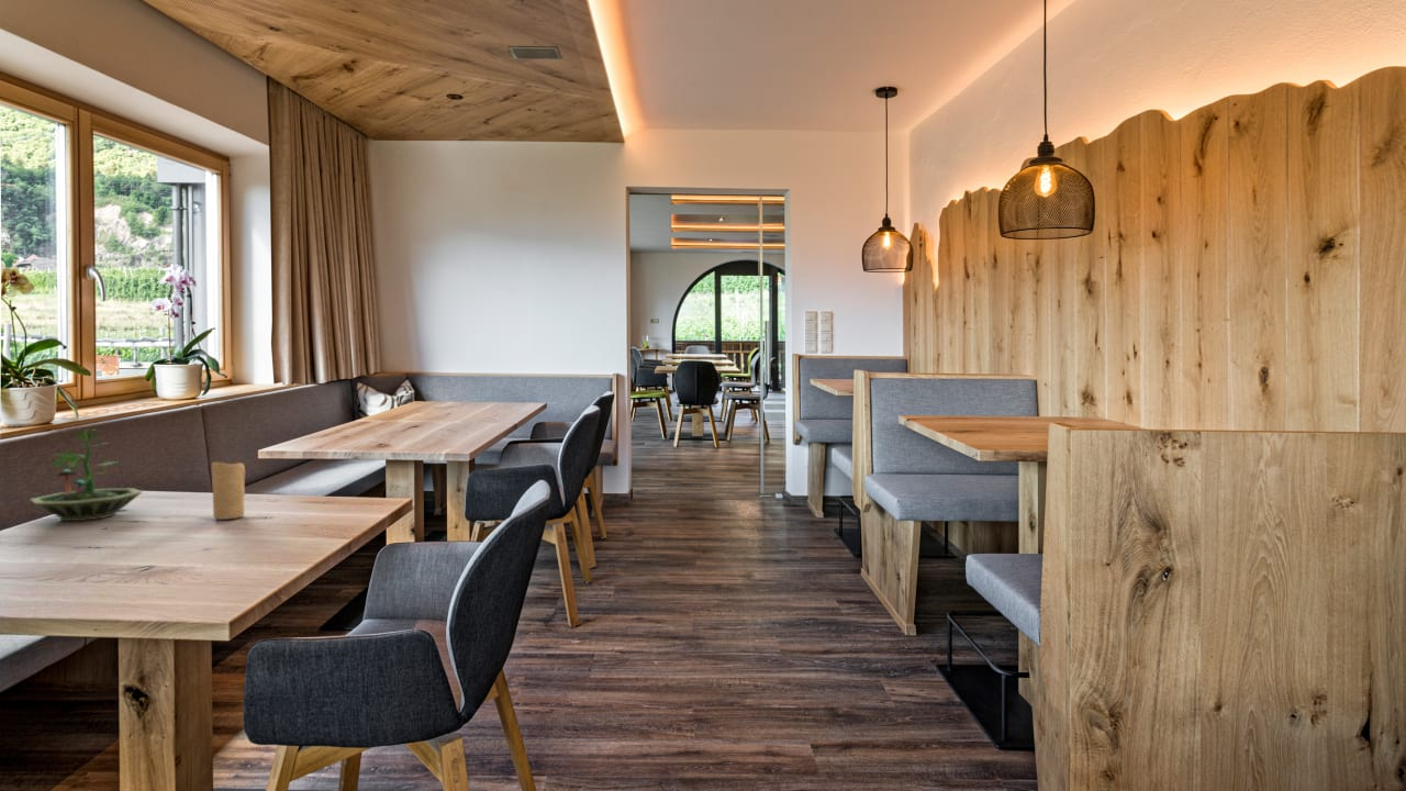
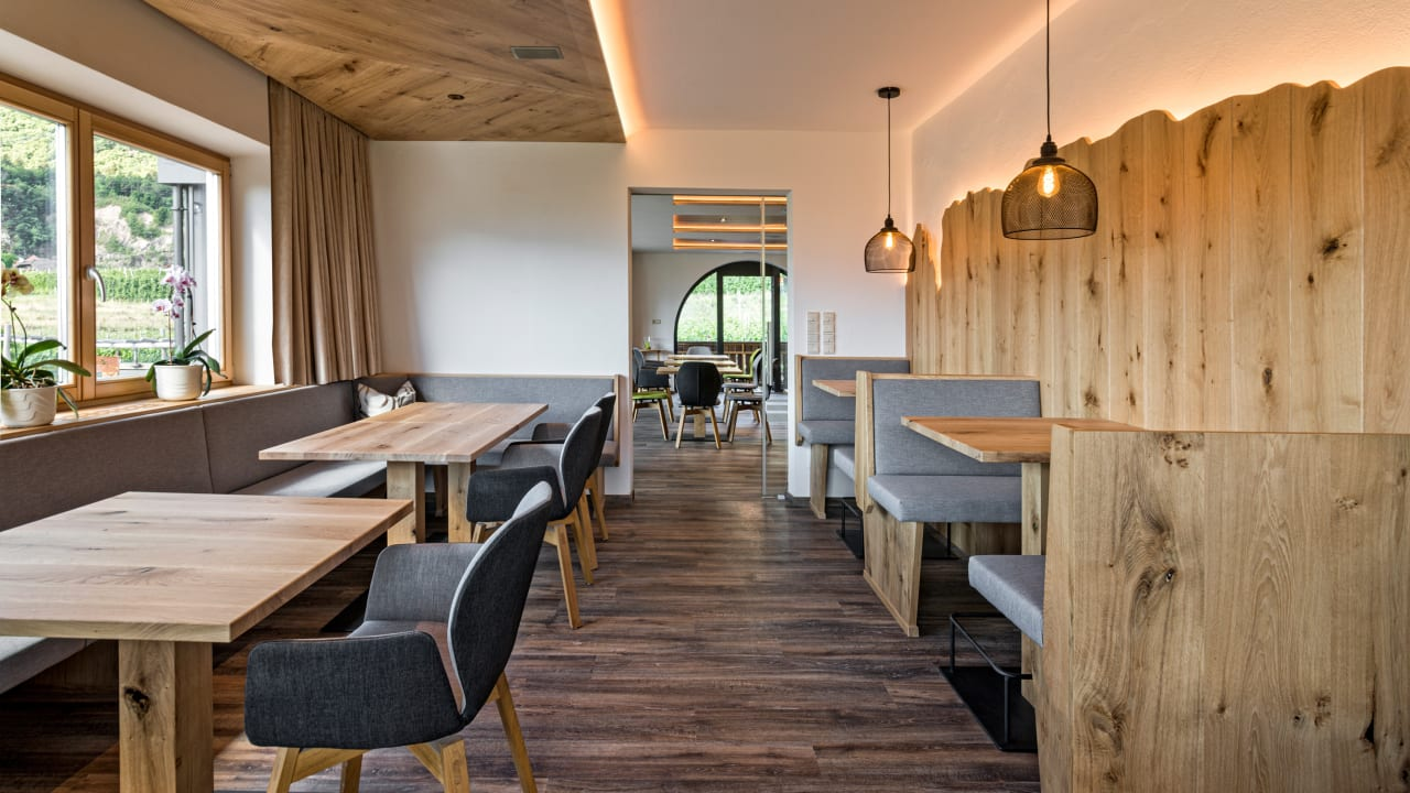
- terrarium [29,428,144,522]
- candle [211,461,246,521]
